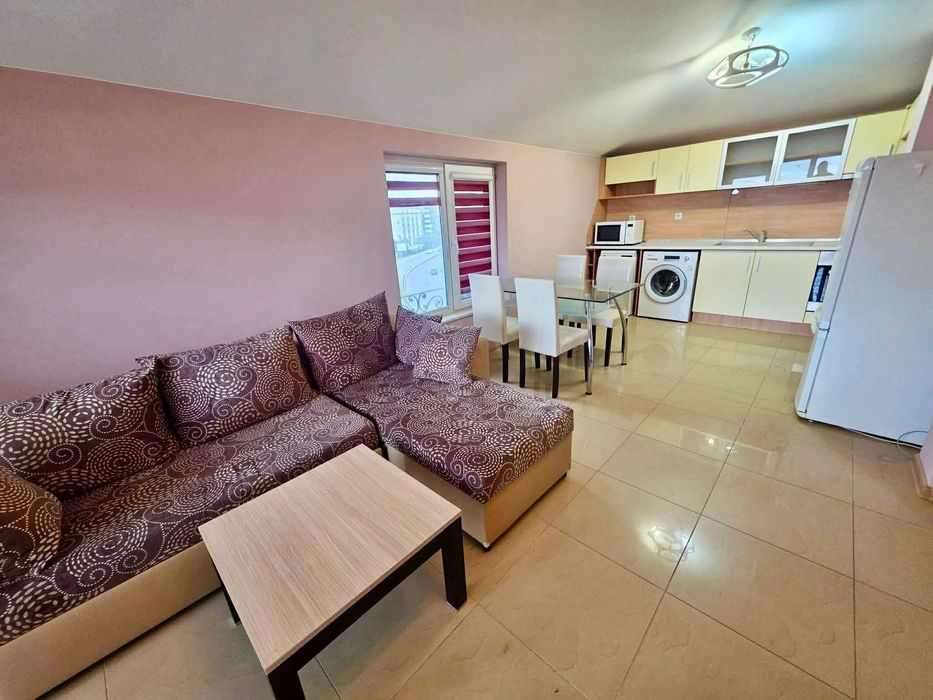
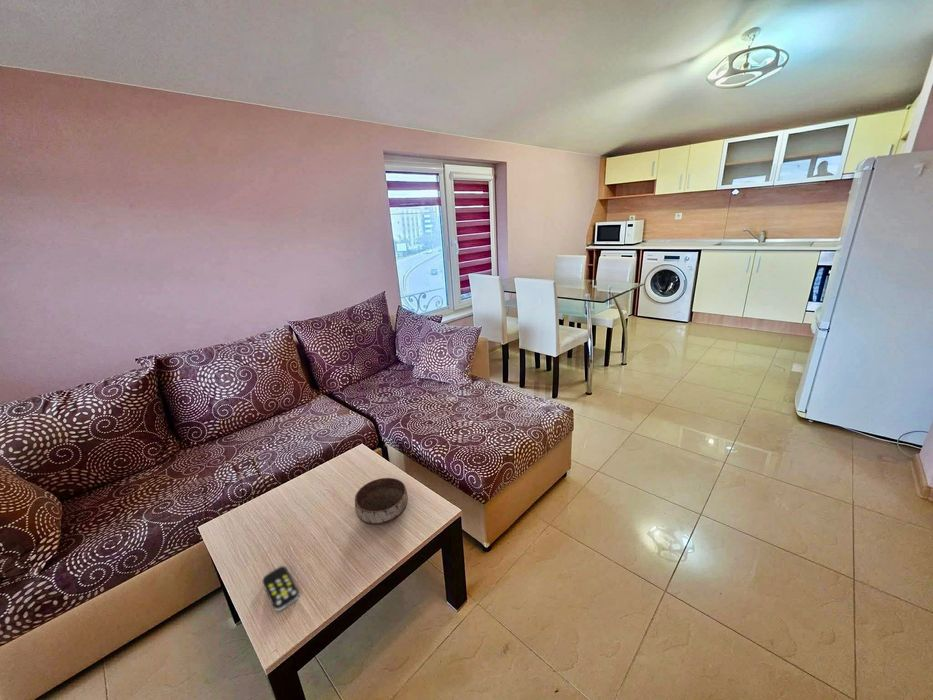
+ bowl [354,477,409,526]
+ remote control [261,565,300,612]
